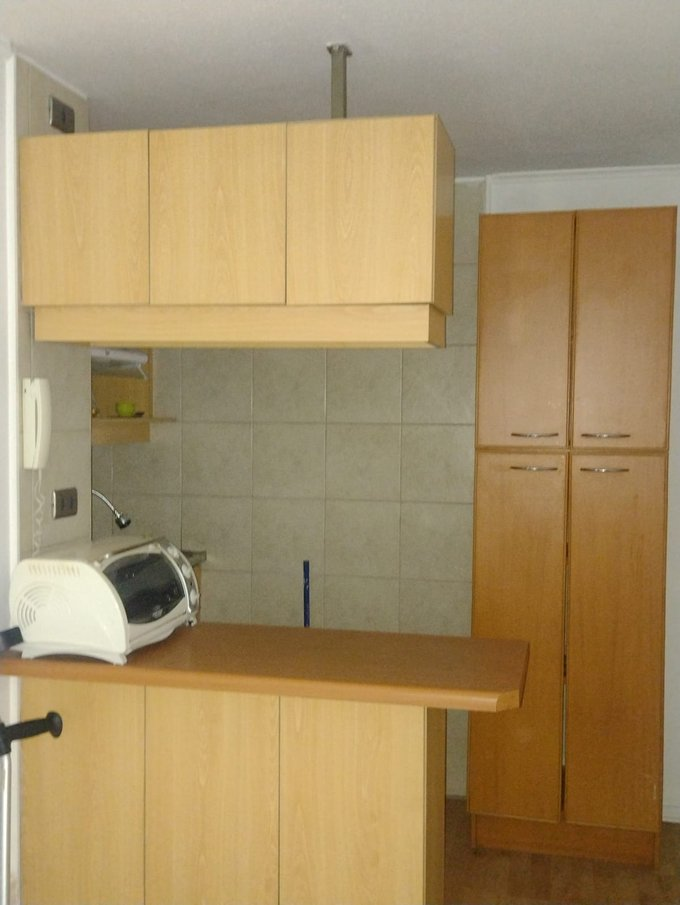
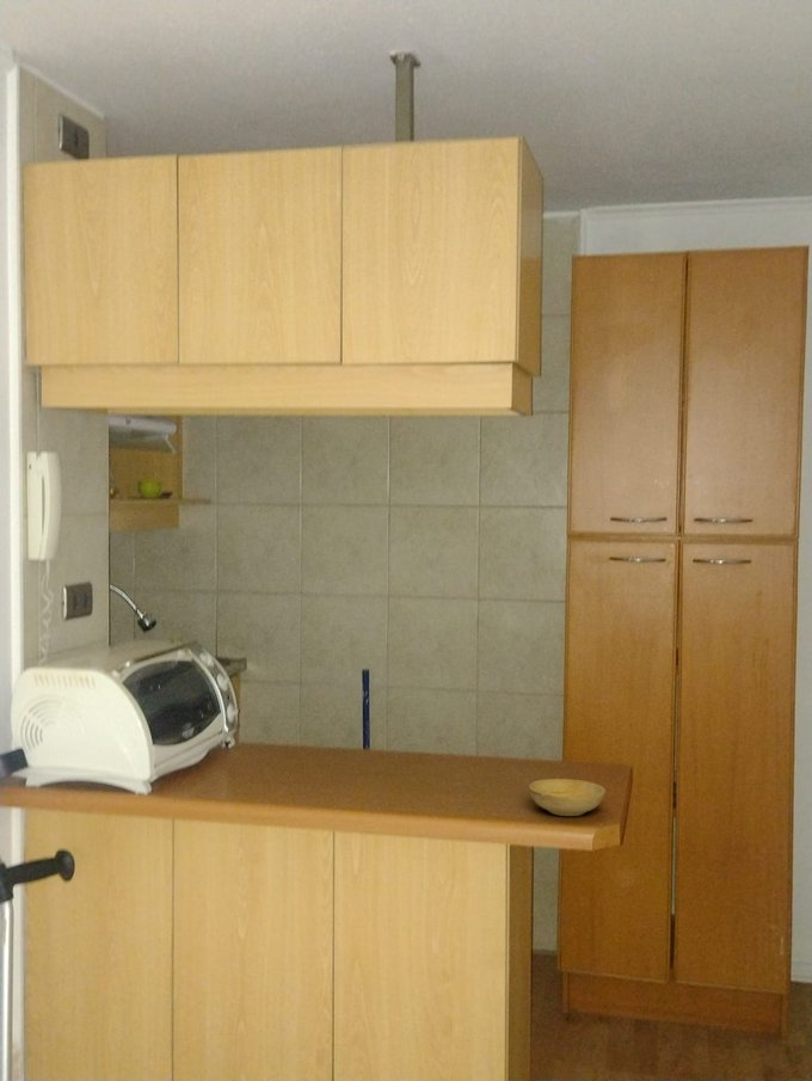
+ bowl [528,778,607,817]
